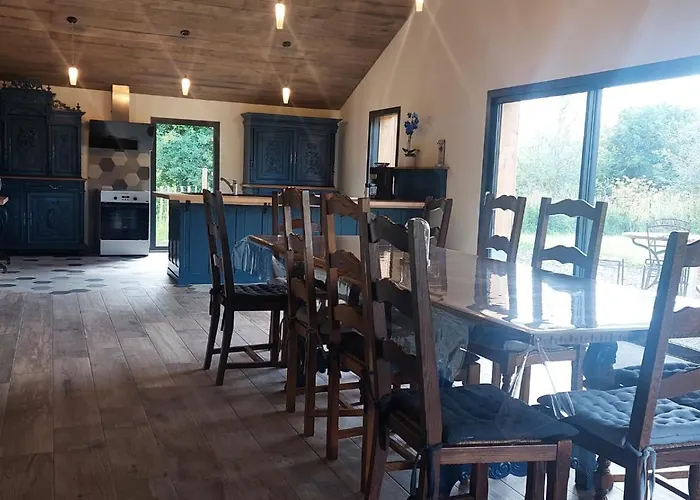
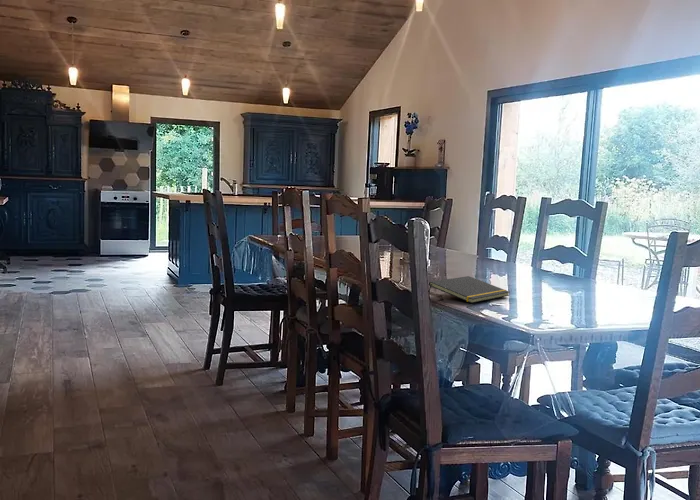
+ notepad [428,275,510,304]
